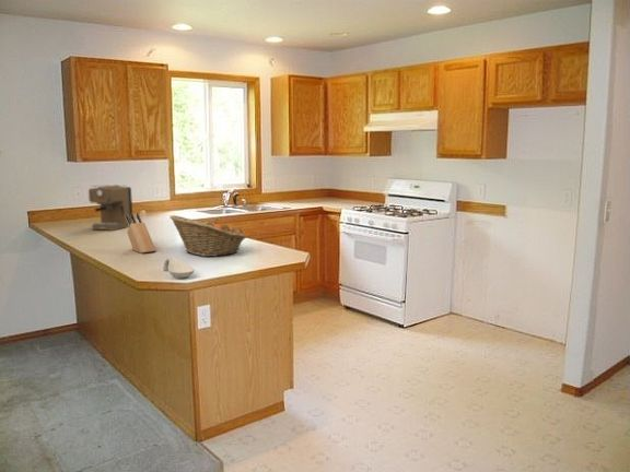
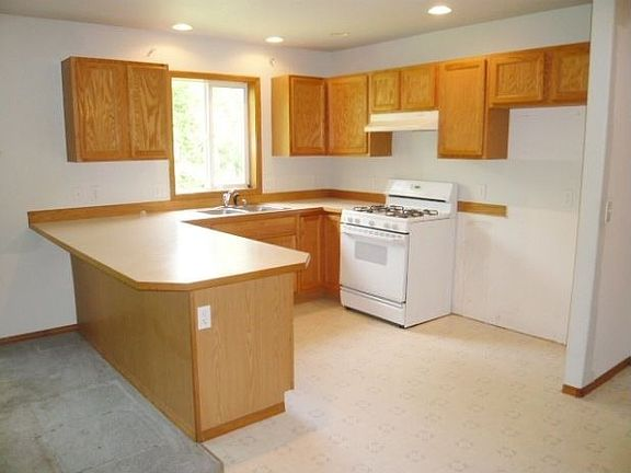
- coffee maker [88,184,133,232]
- knife block [126,212,158,255]
- spoon rest [162,257,196,280]
- fruit basket [168,214,247,258]
